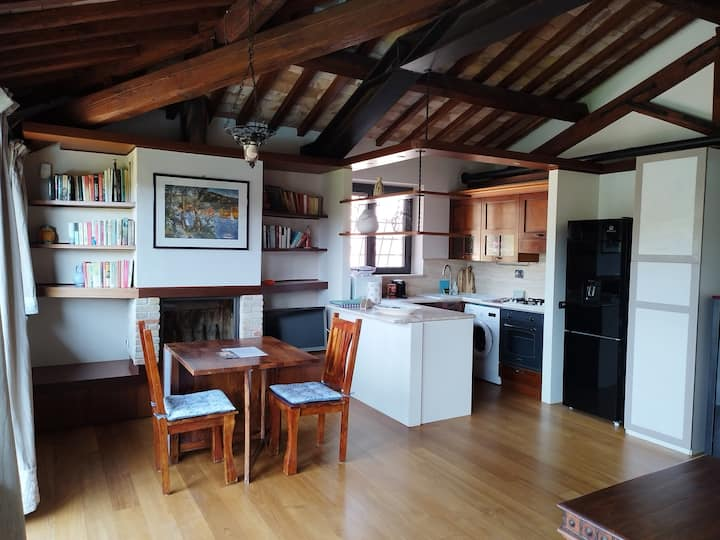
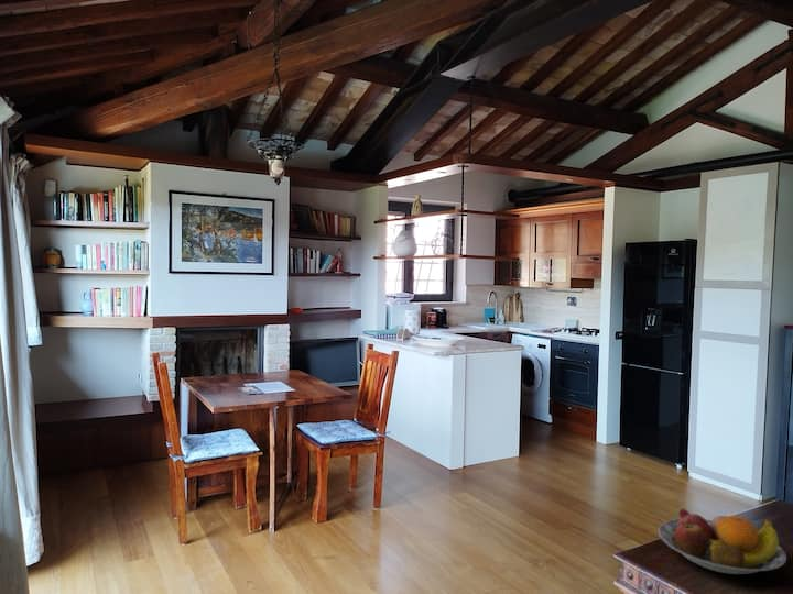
+ fruit bowl [658,507,787,575]
